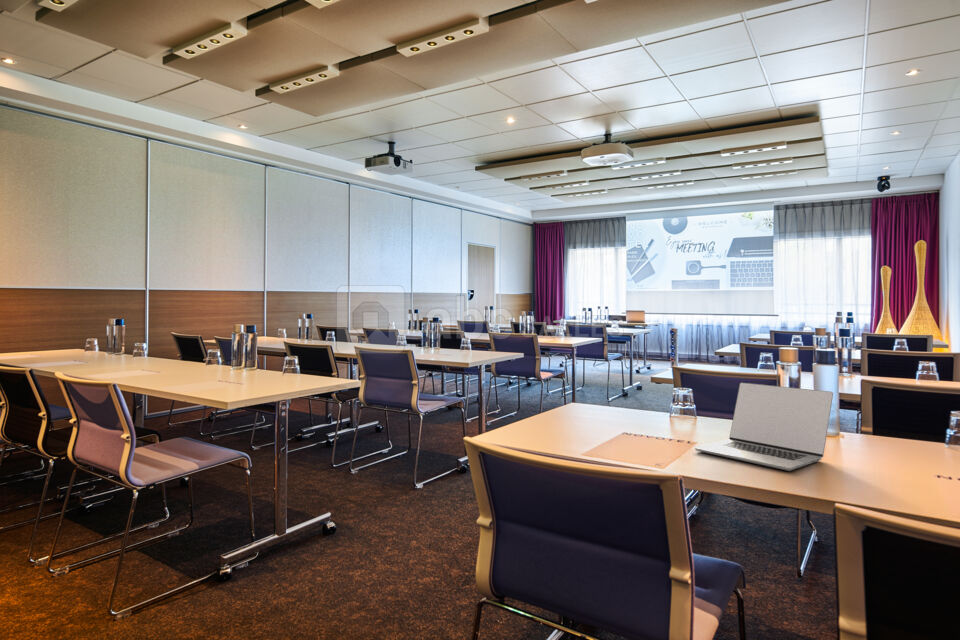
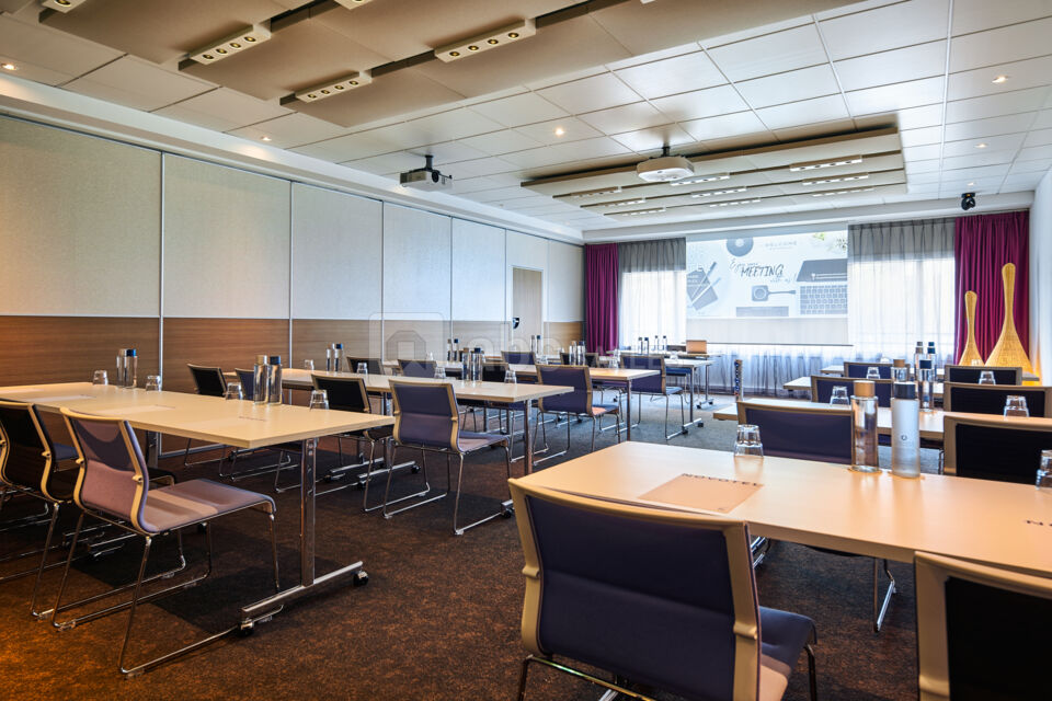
- laptop [694,382,834,472]
